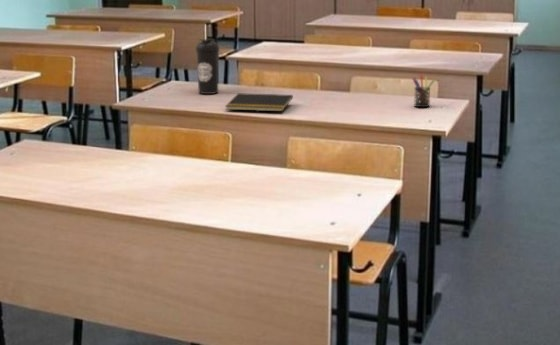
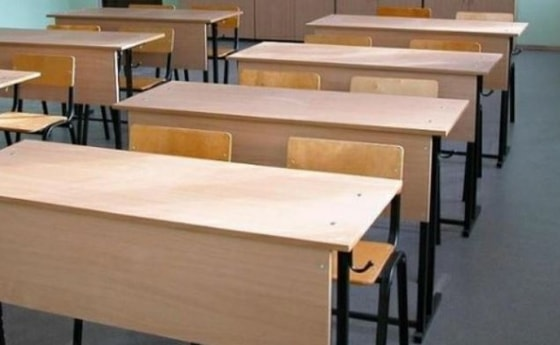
- water bottle [195,38,220,95]
- pen holder [412,74,436,108]
- notepad [224,92,294,112]
